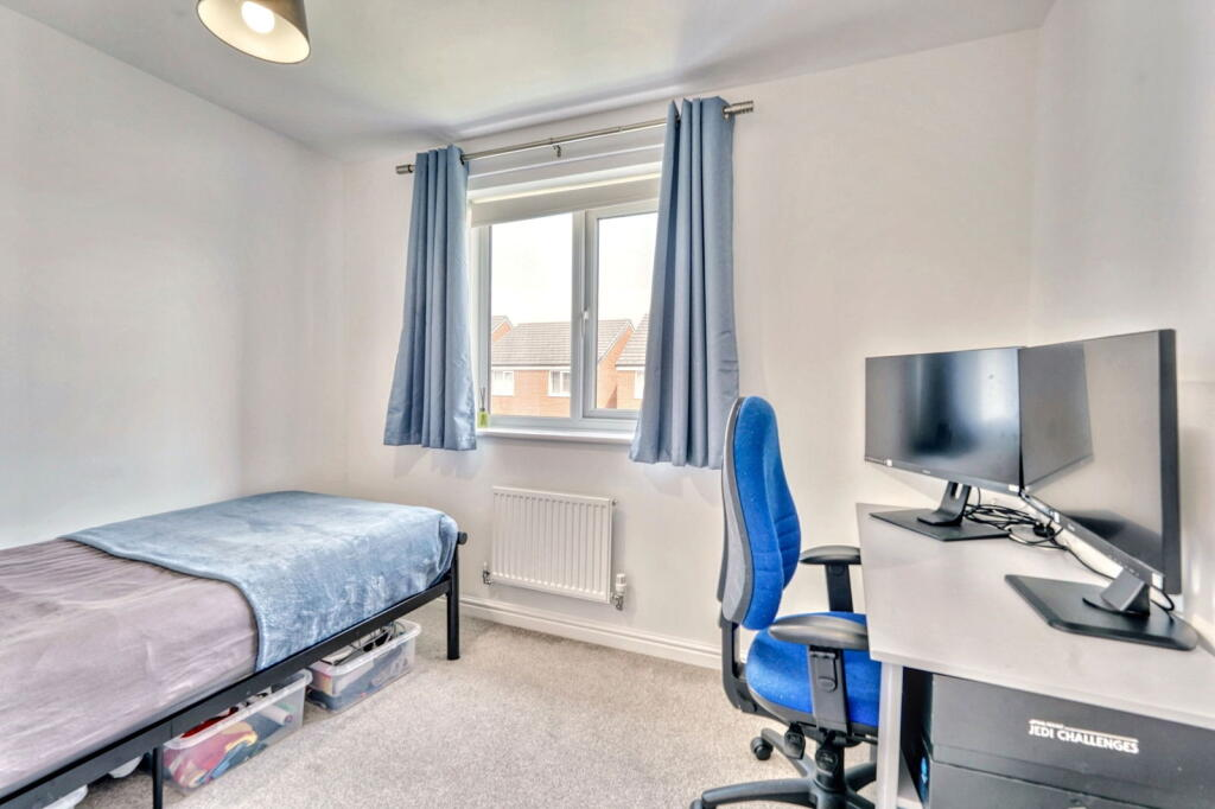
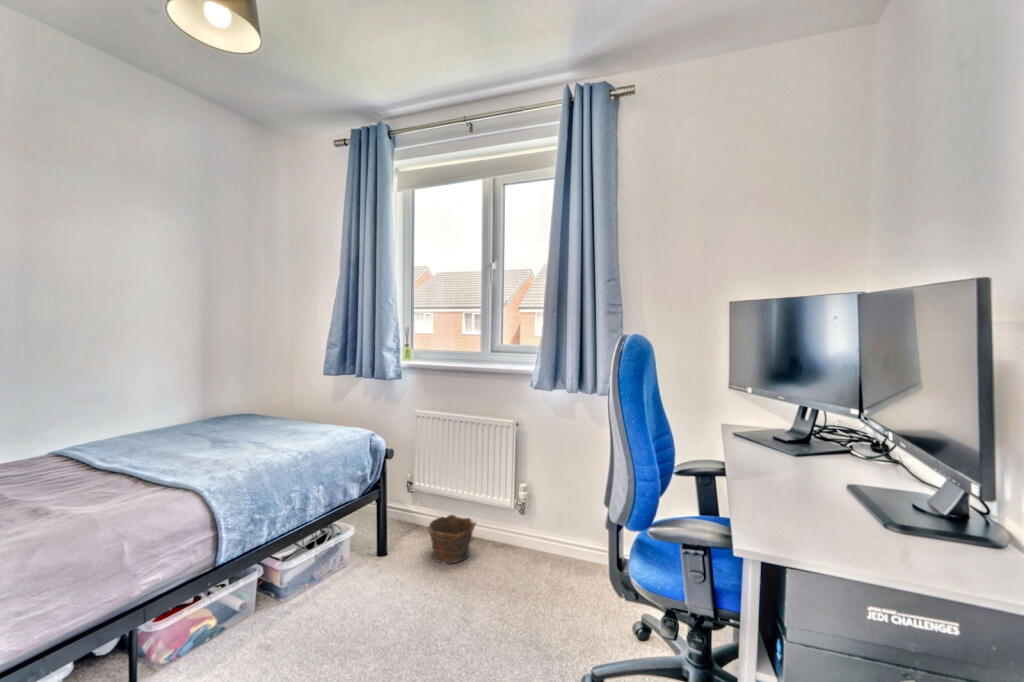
+ clay pot [427,513,477,565]
